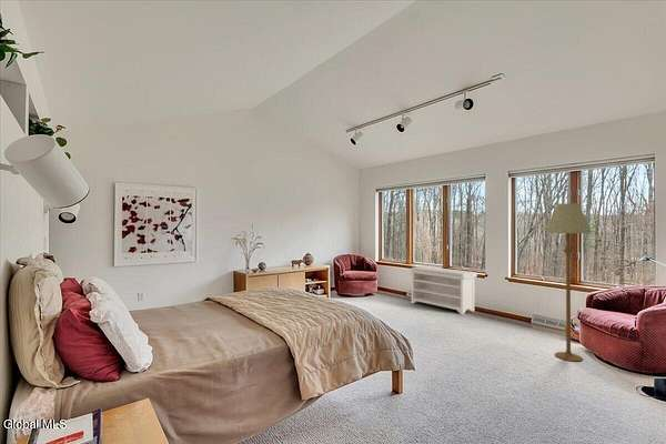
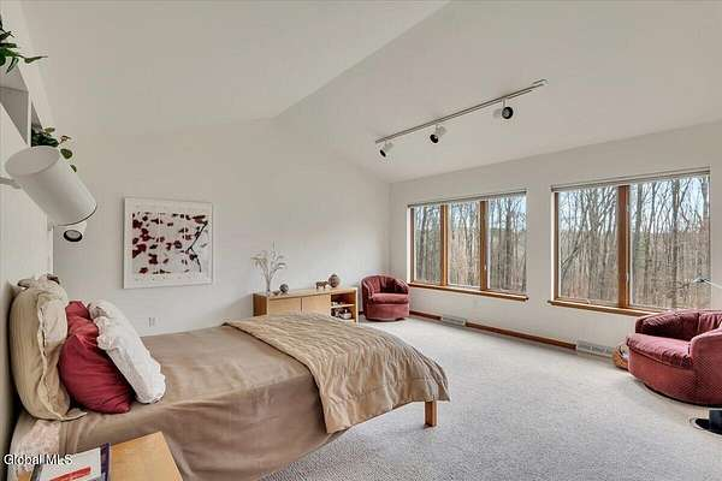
- floor lamp [545,202,593,363]
- bench [408,265,478,315]
